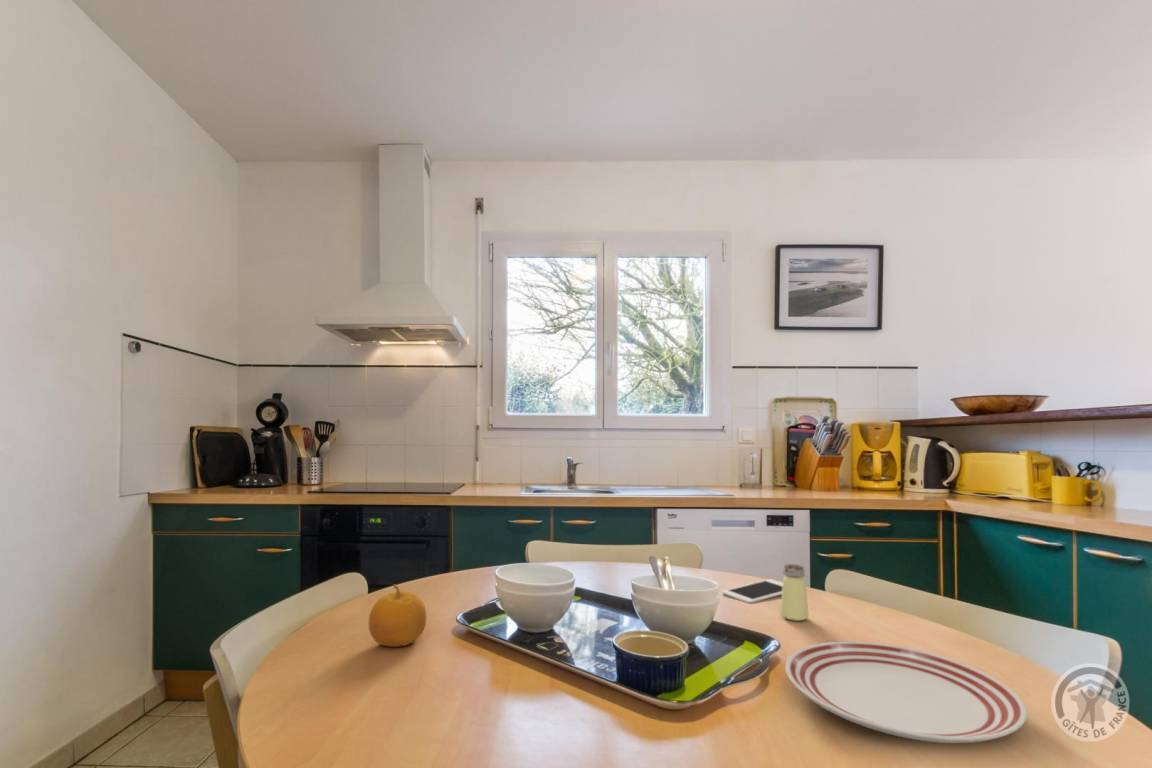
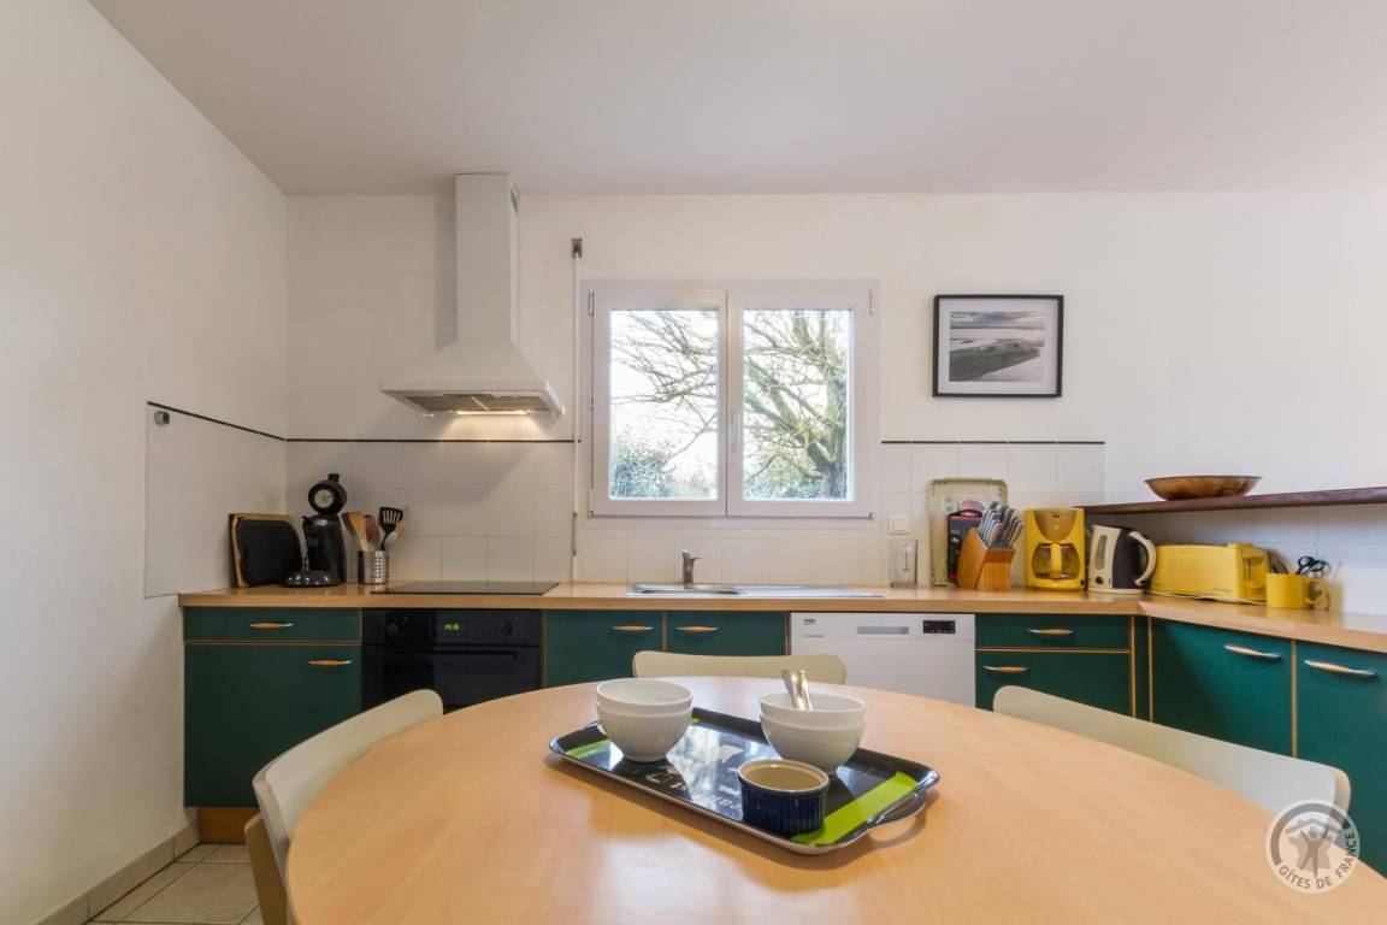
- cell phone [721,578,783,604]
- dinner plate [784,640,1028,744]
- saltshaker [780,563,810,622]
- fruit [368,583,427,648]
